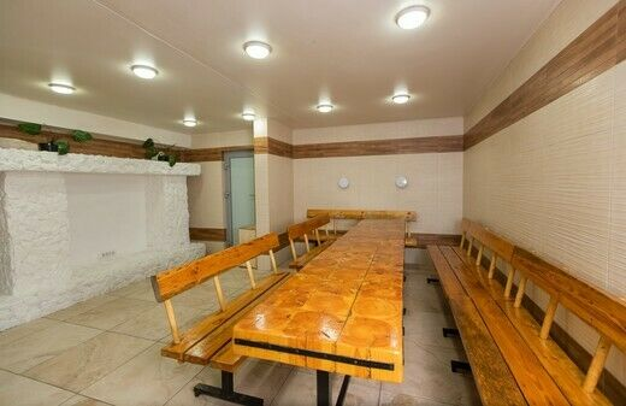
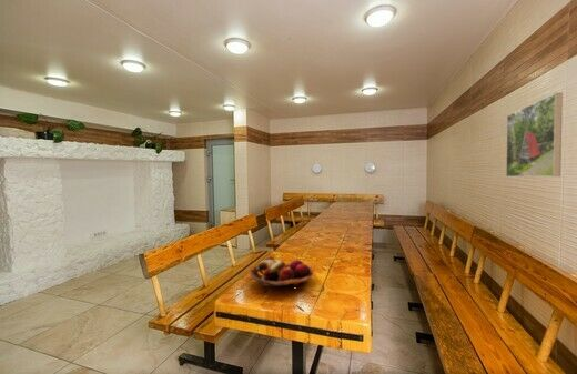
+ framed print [505,91,564,178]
+ fruit basket [249,255,314,291]
